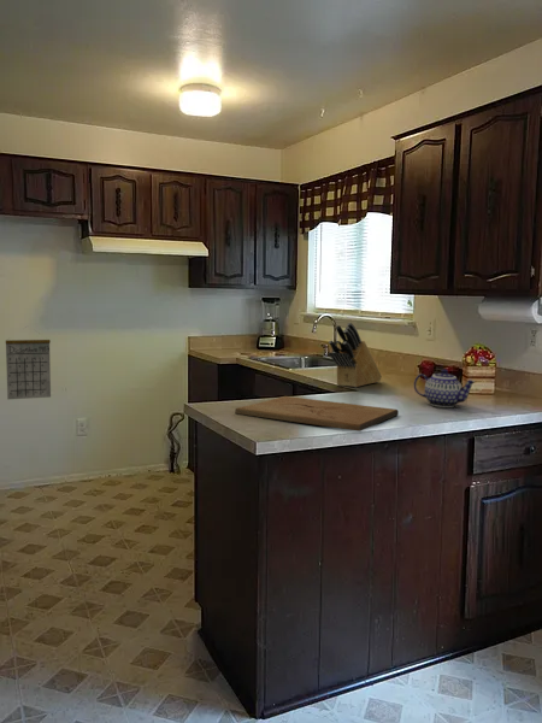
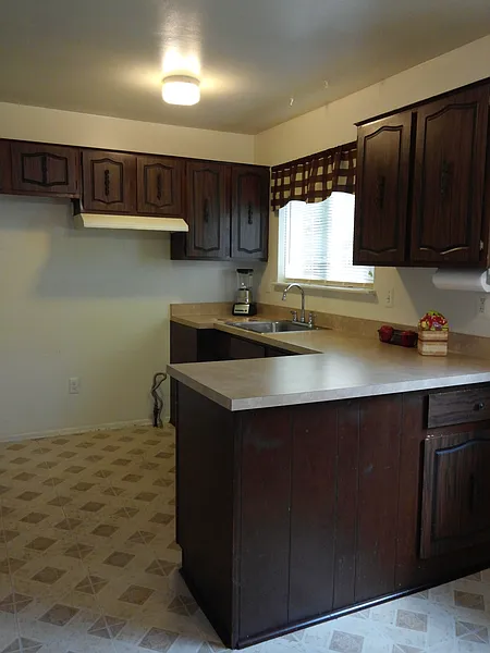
- cutting board [234,395,400,433]
- teapot [413,368,476,408]
- calendar [5,325,52,400]
- knife block [328,322,383,388]
